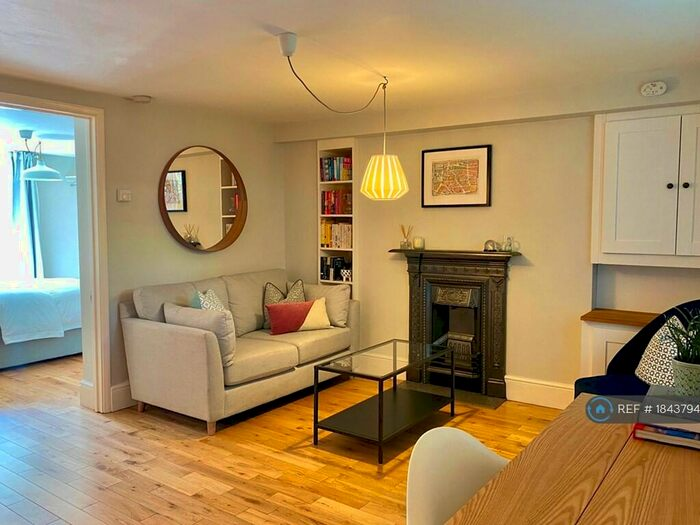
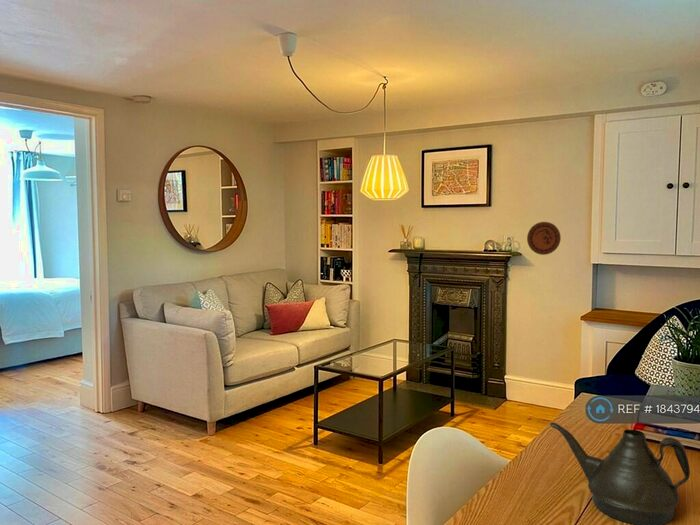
+ teapot [549,422,691,525]
+ decorative plate [526,221,562,256]
